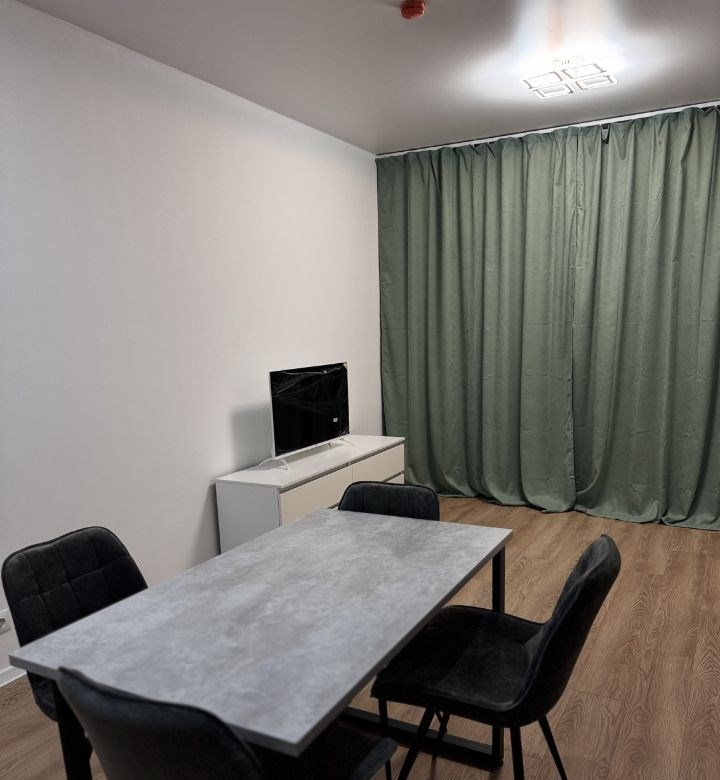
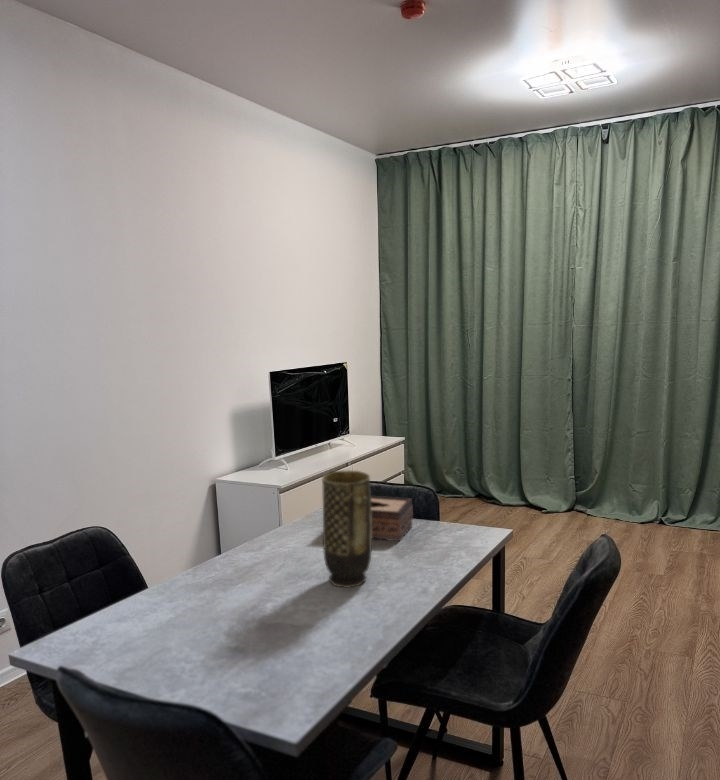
+ vase [321,469,373,589]
+ tissue box [371,495,414,542]
